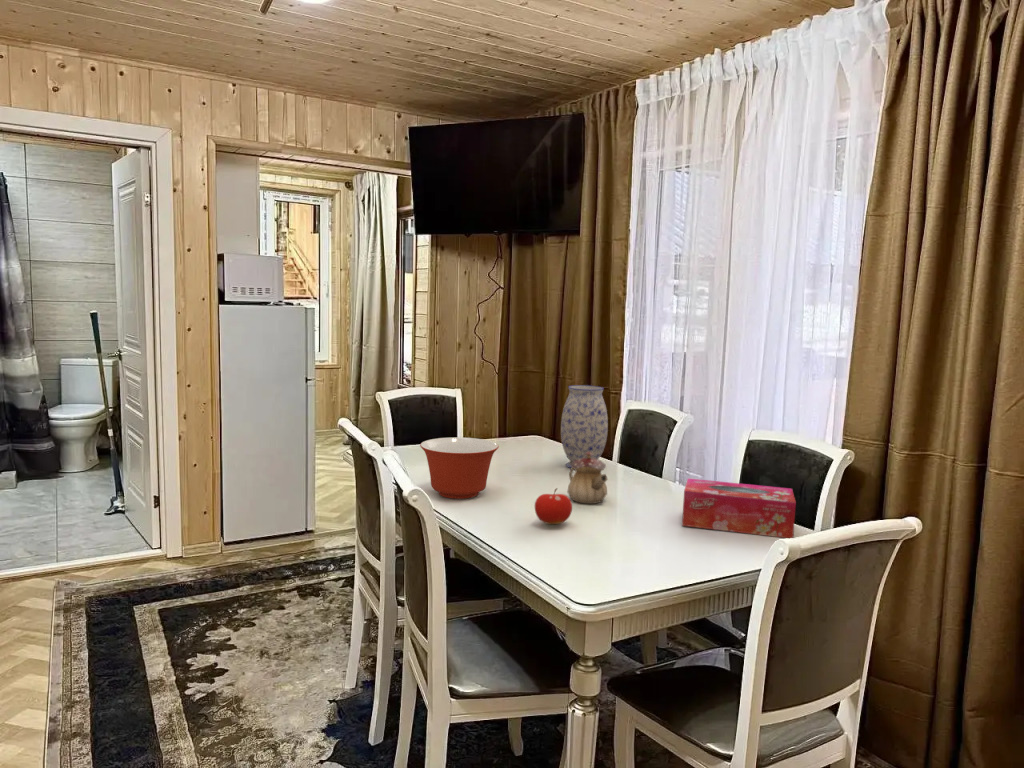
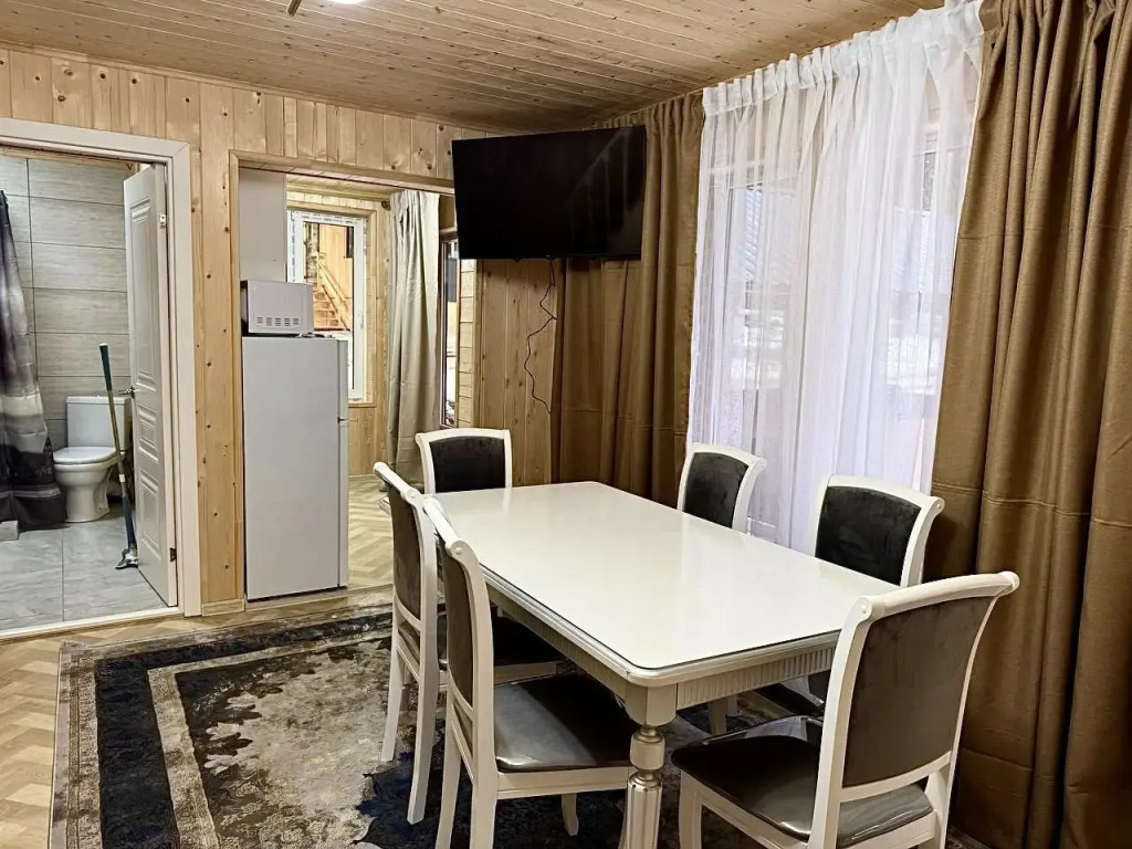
- vase [560,384,609,469]
- teapot [567,452,609,505]
- fruit [534,487,573,525]
- mixing bowl [419,436,500,500]
- tissue box [681,477,797,539]
